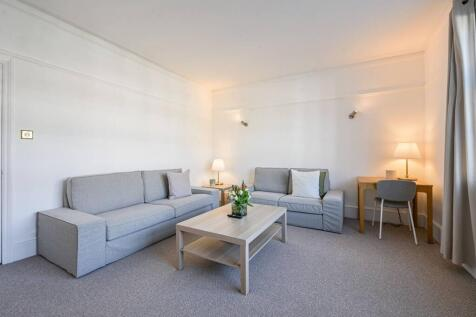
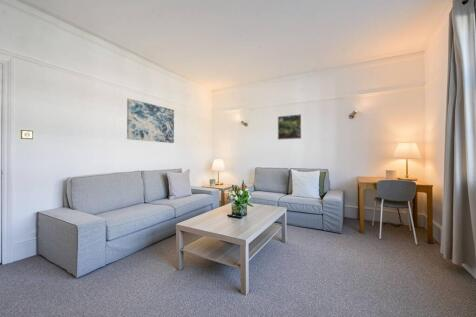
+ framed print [277,113,303,141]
+ wall art [126,97,175,144]
